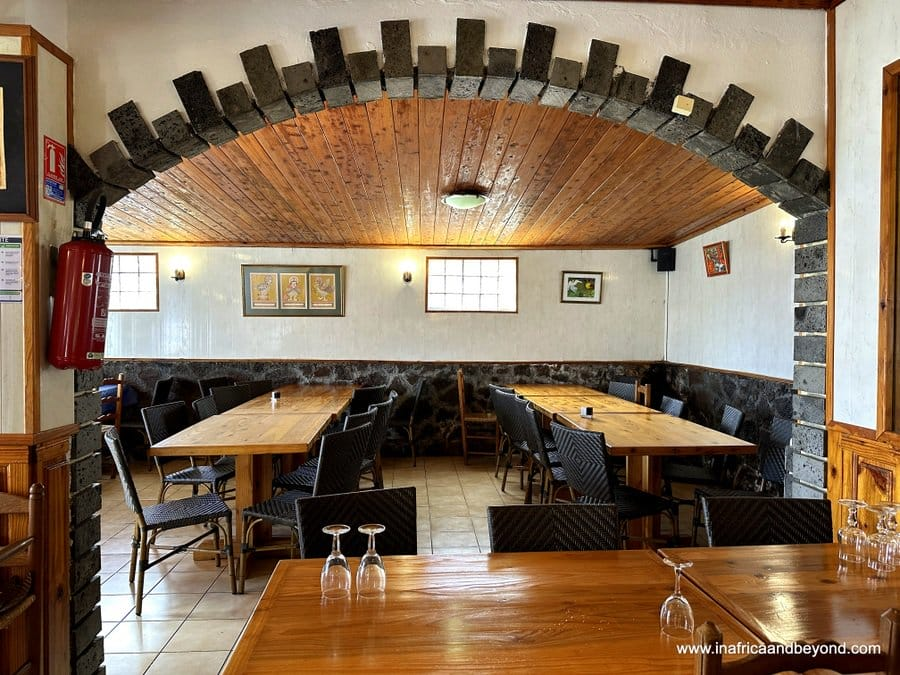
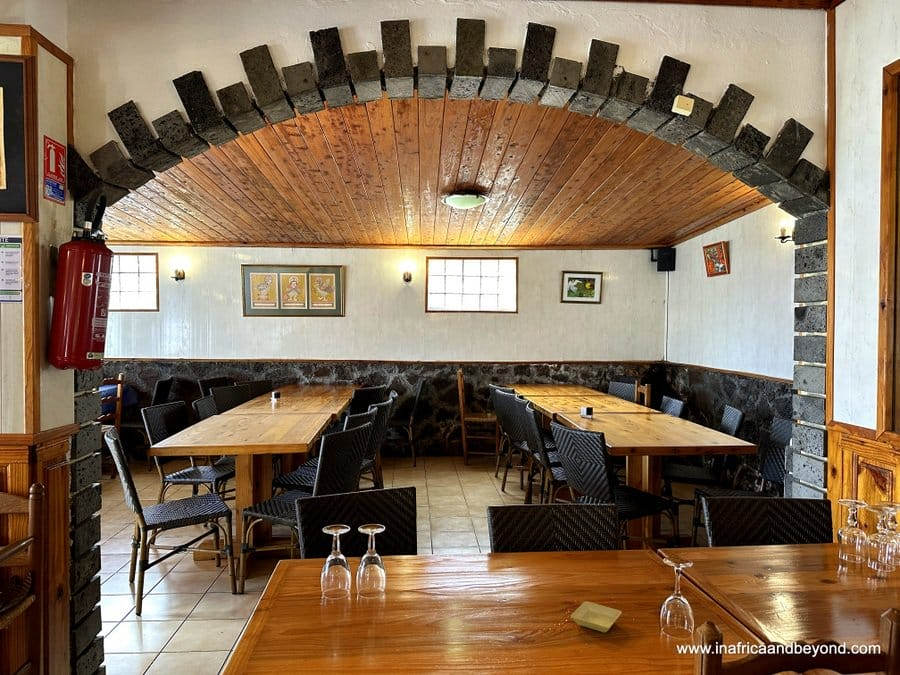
+ saucer [570,600,623,634]
